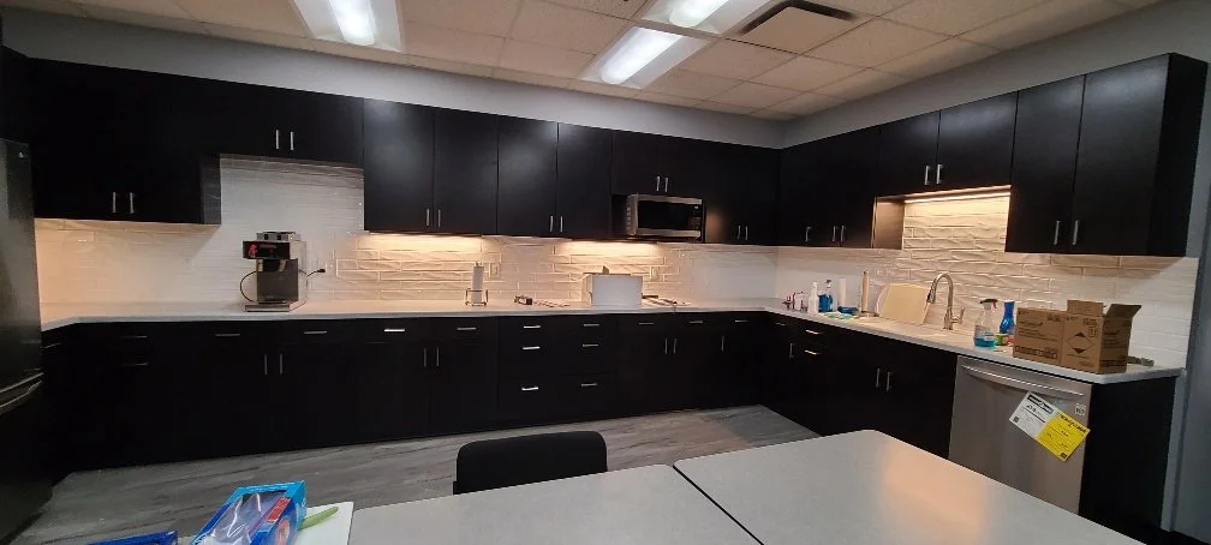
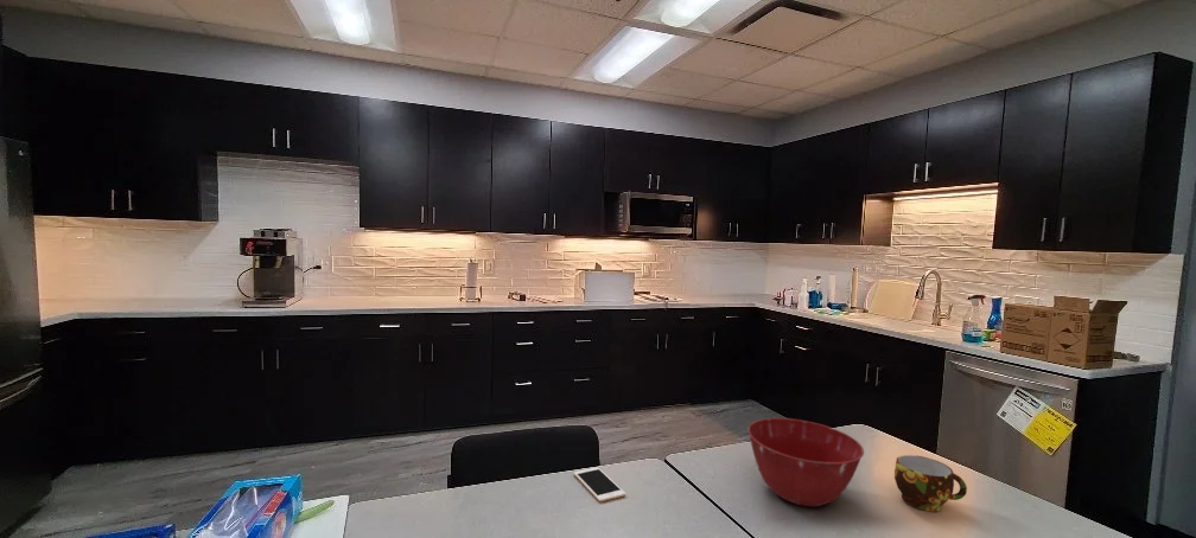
+ cell phone [573,466,626,502]
+ mixing bowl [748,417,865,507]
+ cup [893,454,968,513]
